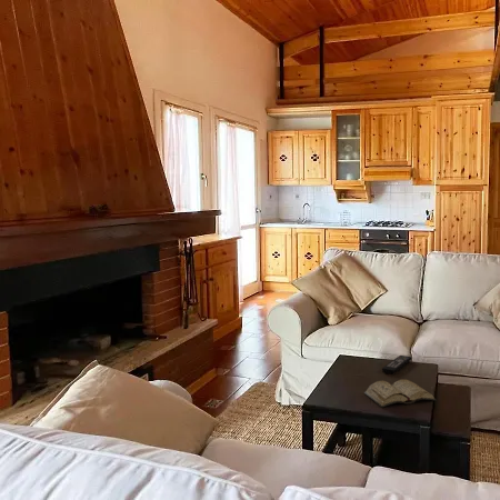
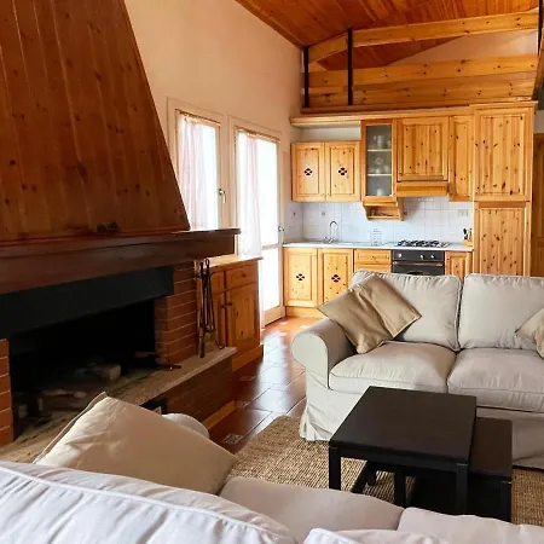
- diary [363,379,438,409]
- remote control [381,354,412,374]
